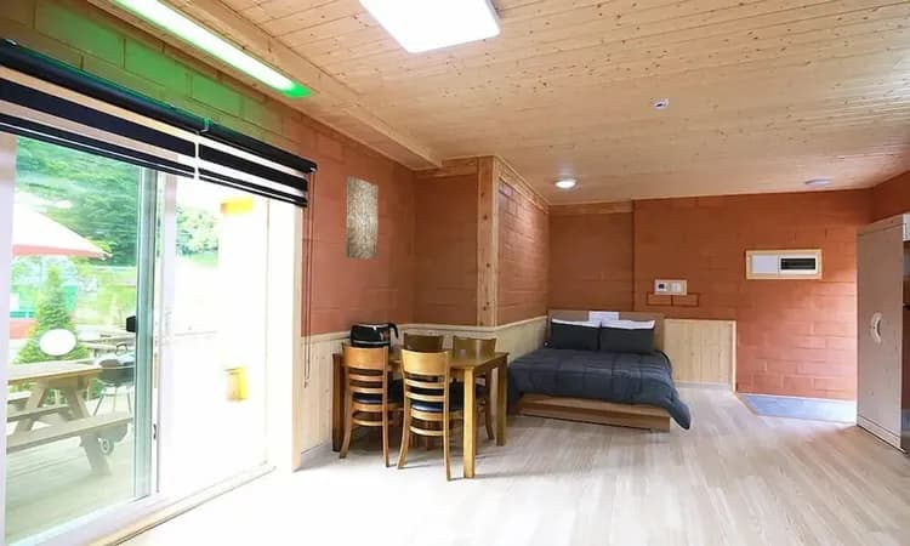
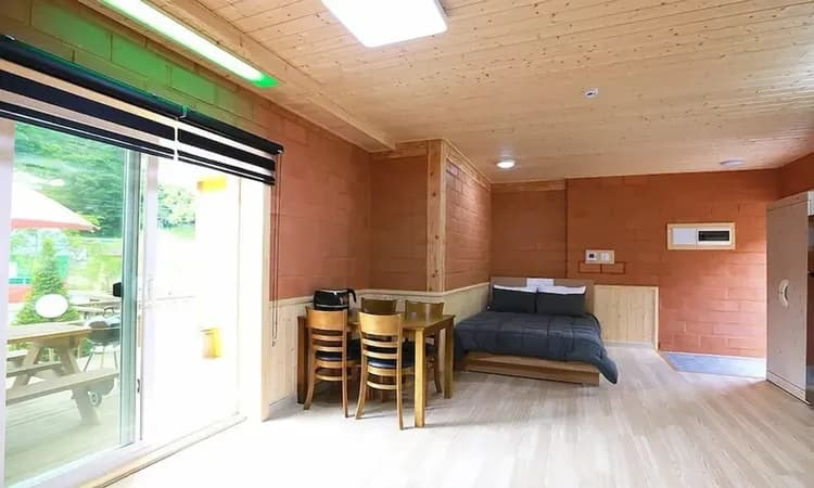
- wall art [345,175,380,261]
